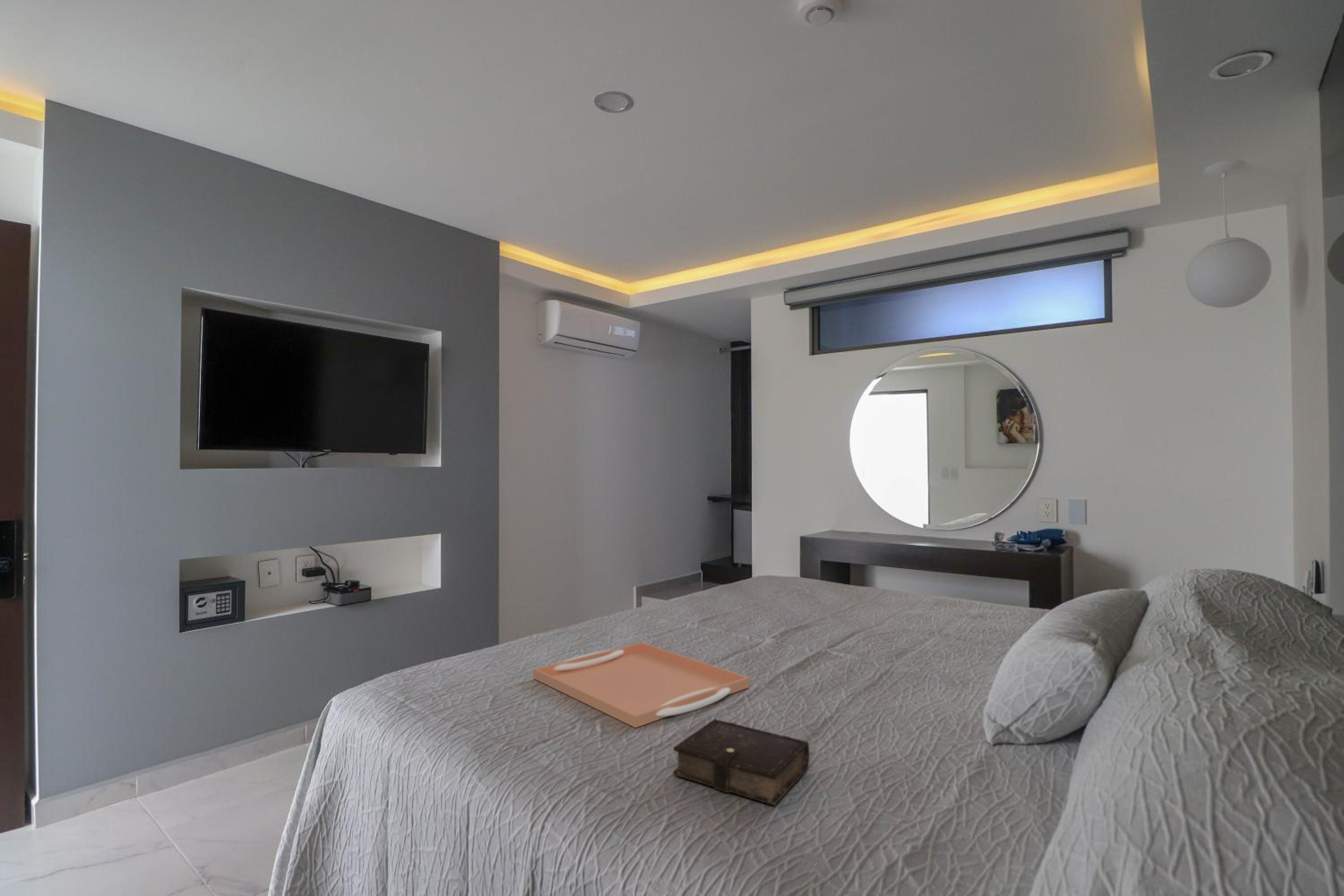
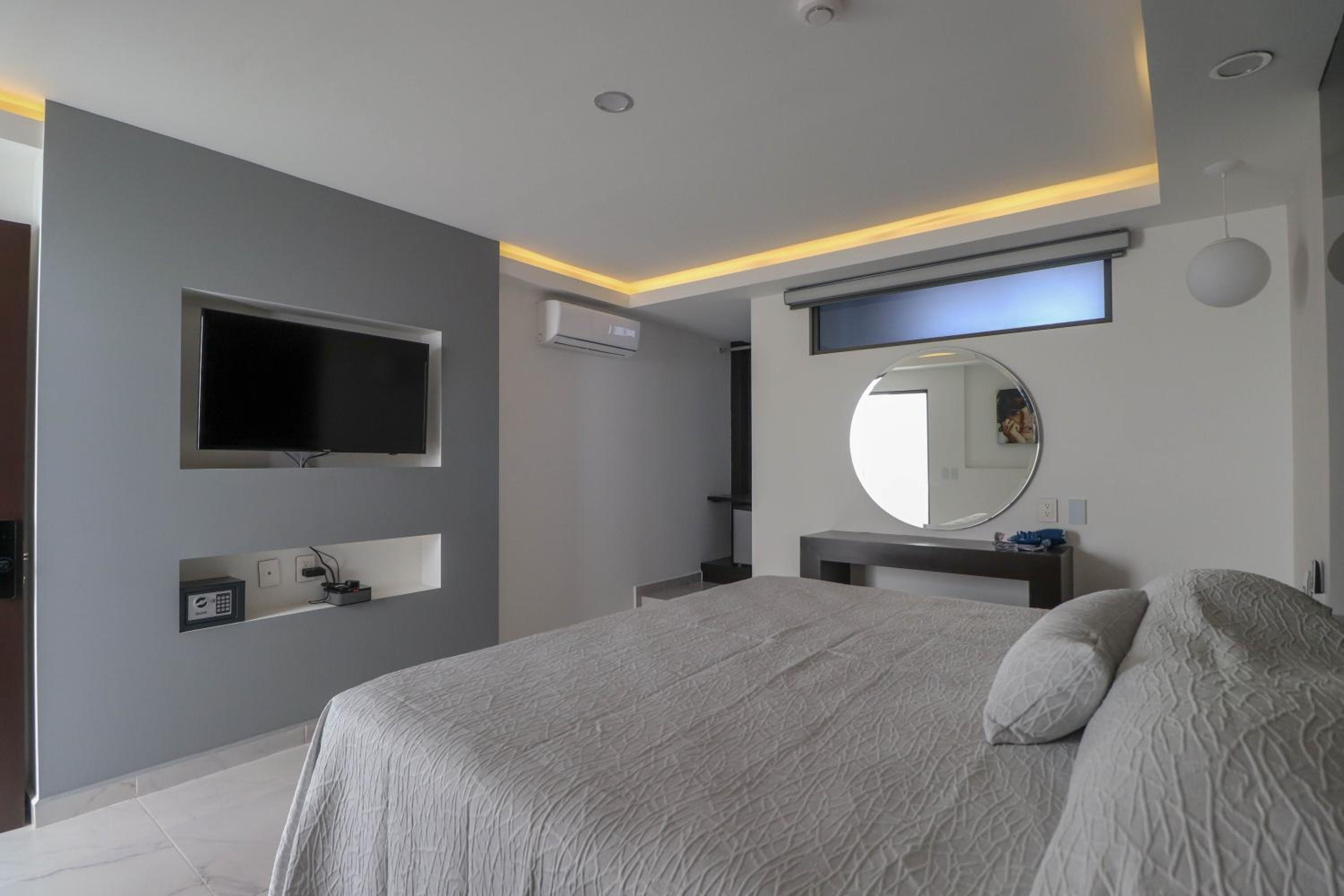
- serving tray [533,642,750,728]
- book [673,719,810,806]
